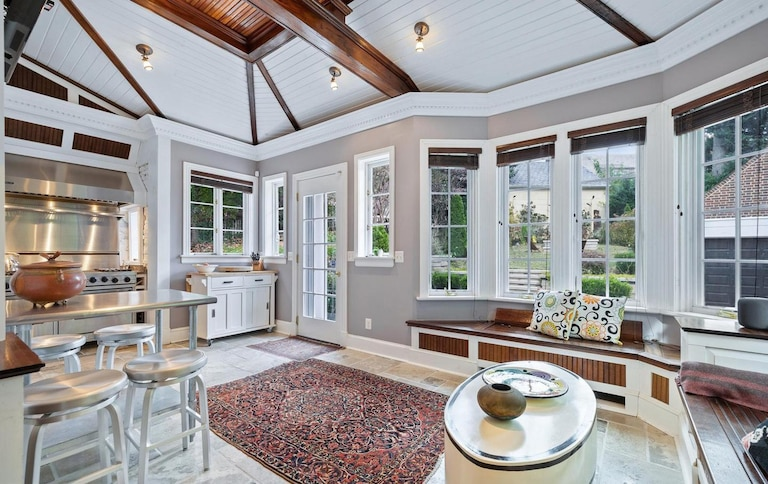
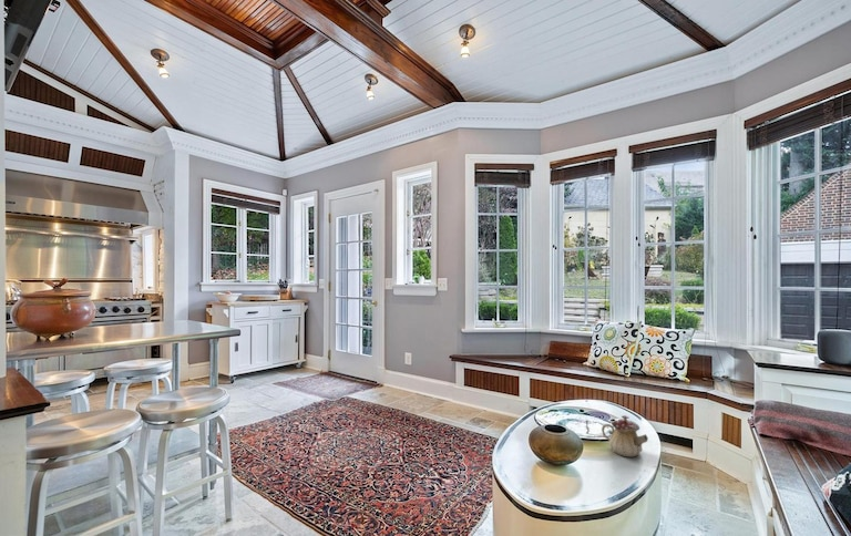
+ teapot [601,414,649,458]
